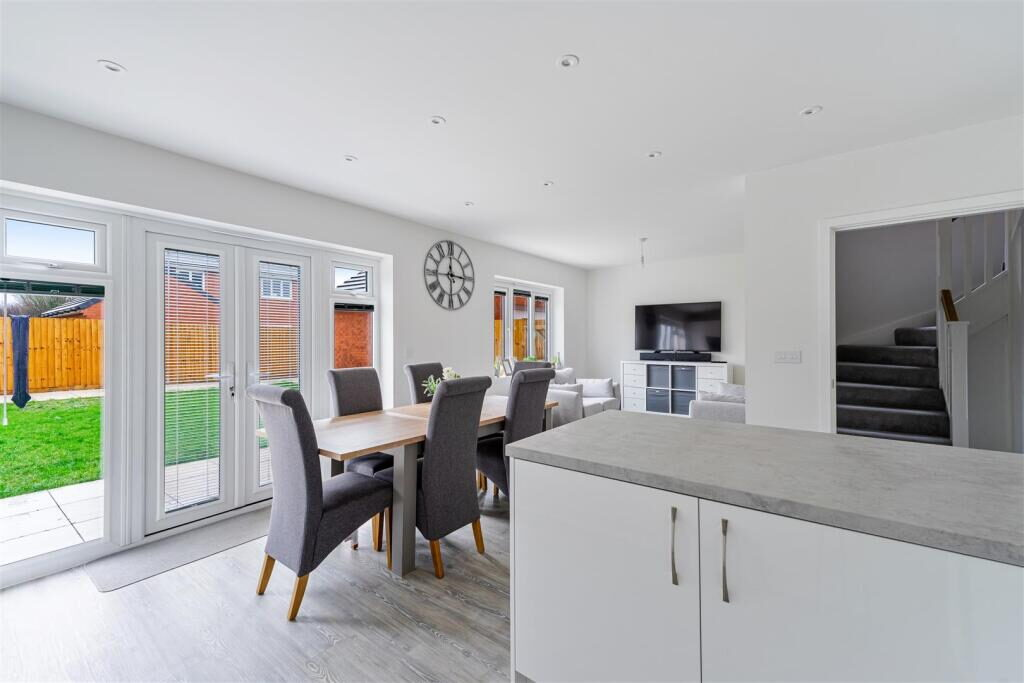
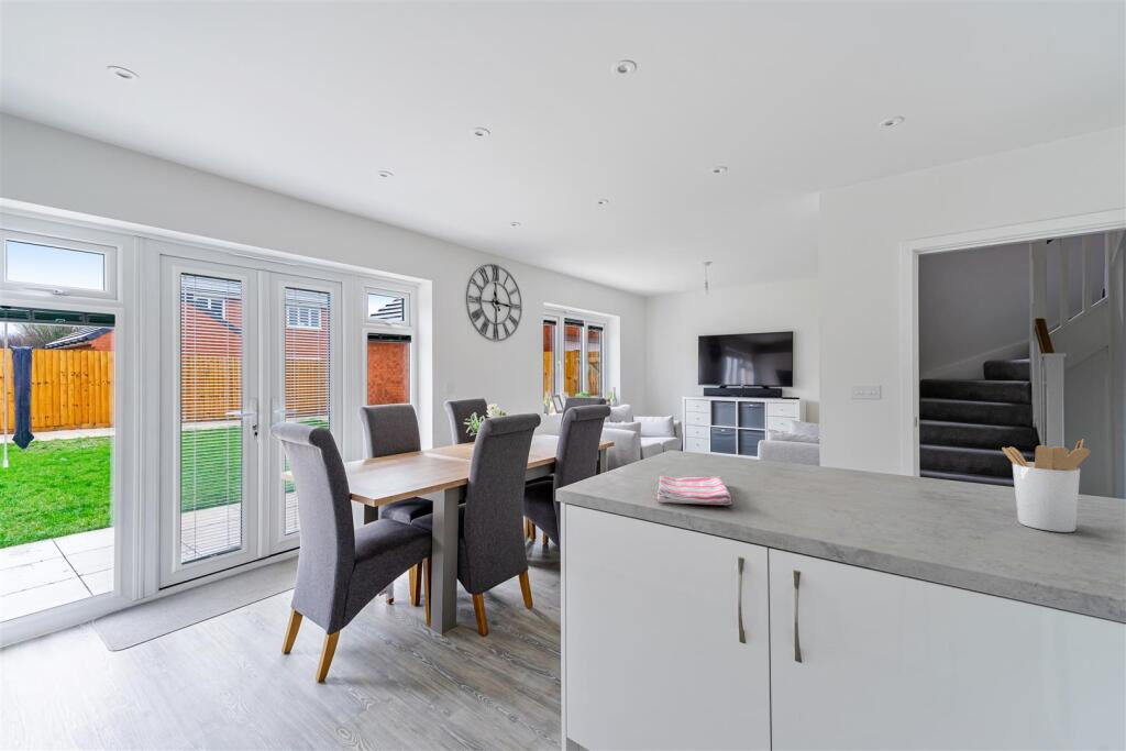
+ utensil holder [1001,438,1092,533]
+ dish towel [656,475,733,506]
